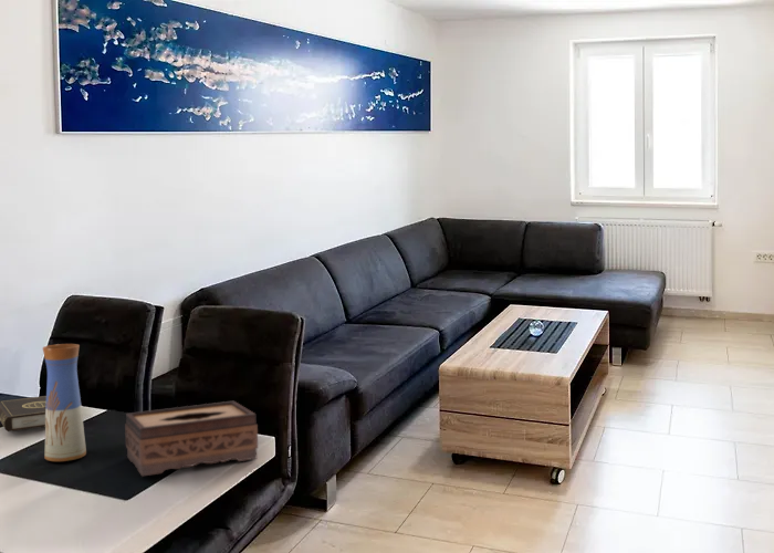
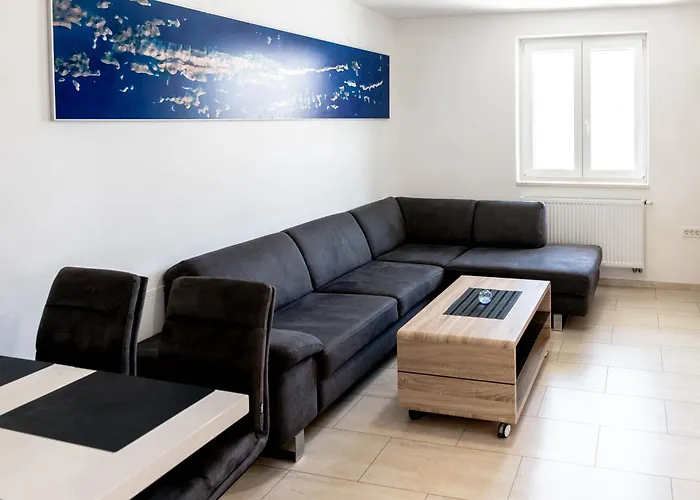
- tissue box [124,400,259,478]
- book [0,395,46,432]
- vase [42,343,87,462]
